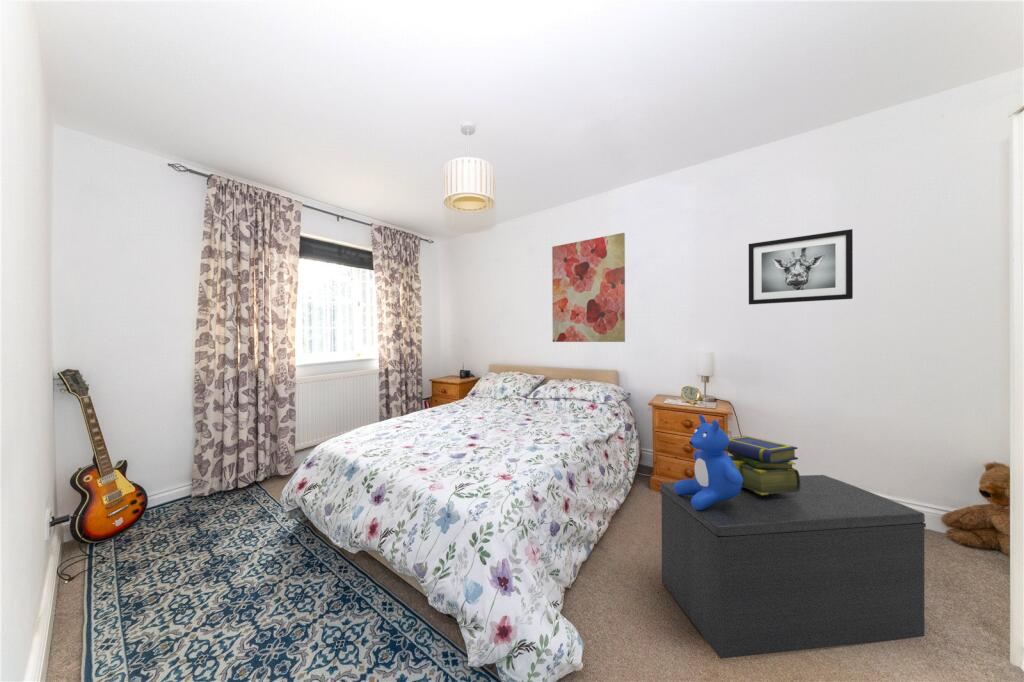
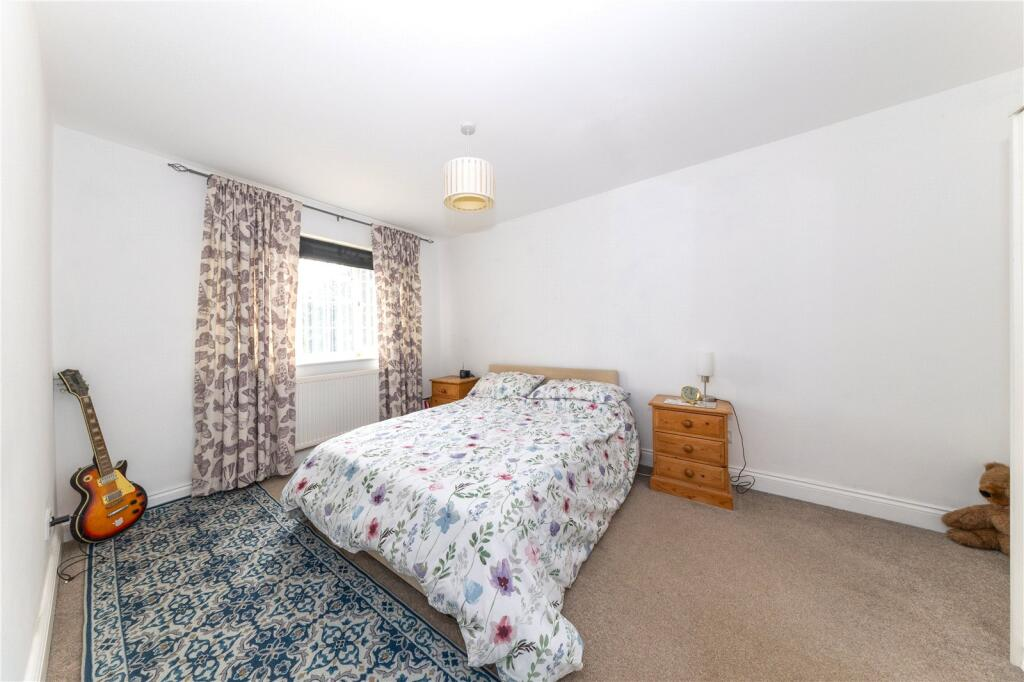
- wall art [748,228,854,306]
- wall art [551,232,626,343]
- teddy bear [674,414,743,510]
- stack of books [724,435,800,495]
- bench [659,474,927,660]
